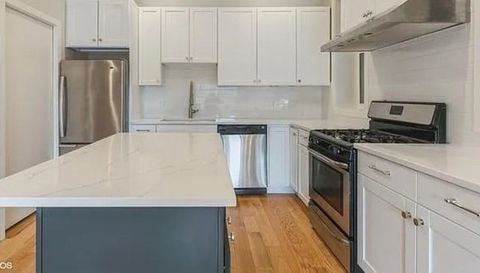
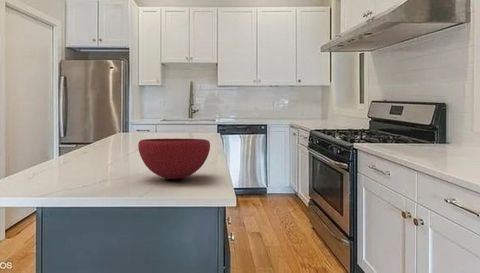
+ bowl [137,138,211,180]
